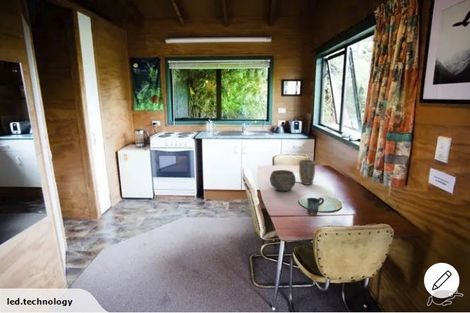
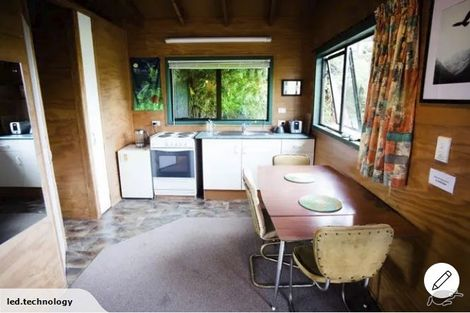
- bowl [269,169,297,192]
- plant pot [298,159,316,186]
- mug [306,196,325,216]
